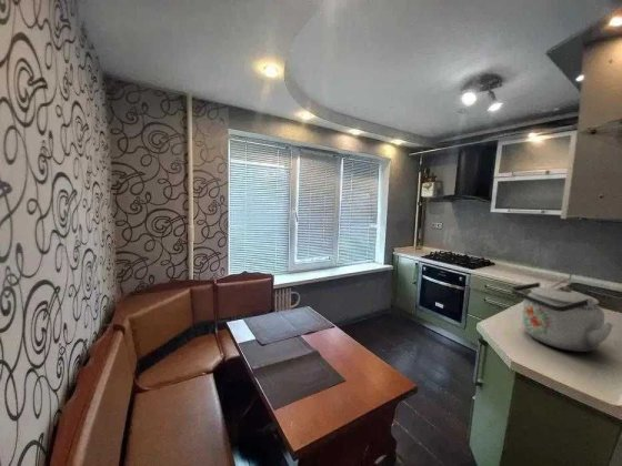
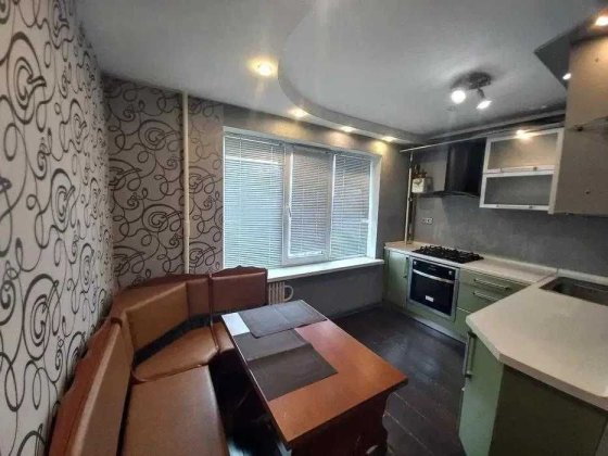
- kettle [510,282,614,353]
